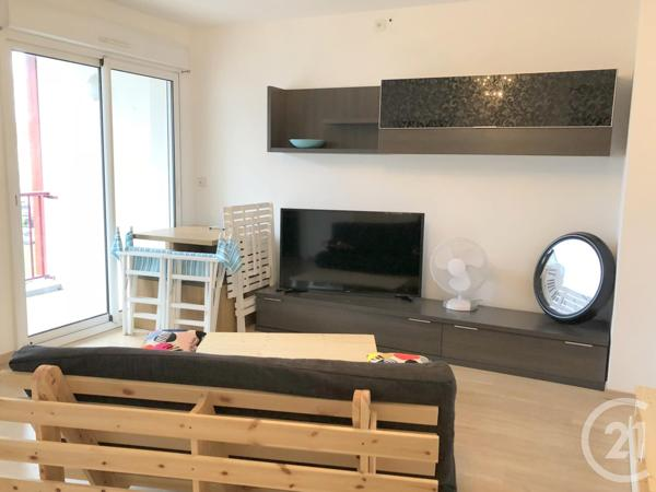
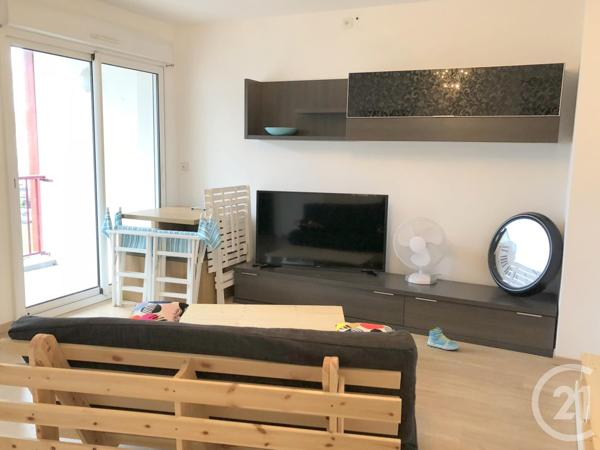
+ sneaker [427,326,460,351]
